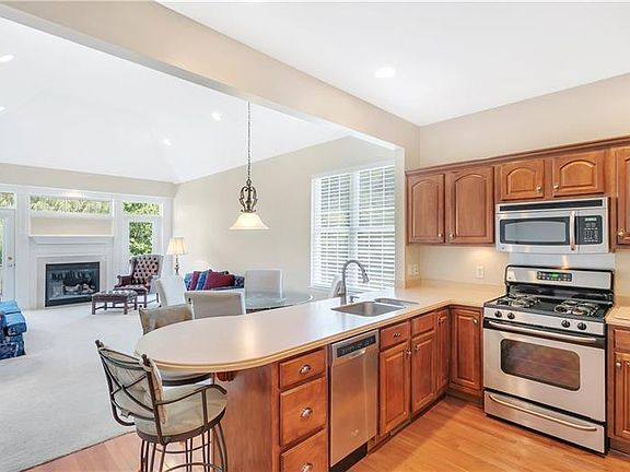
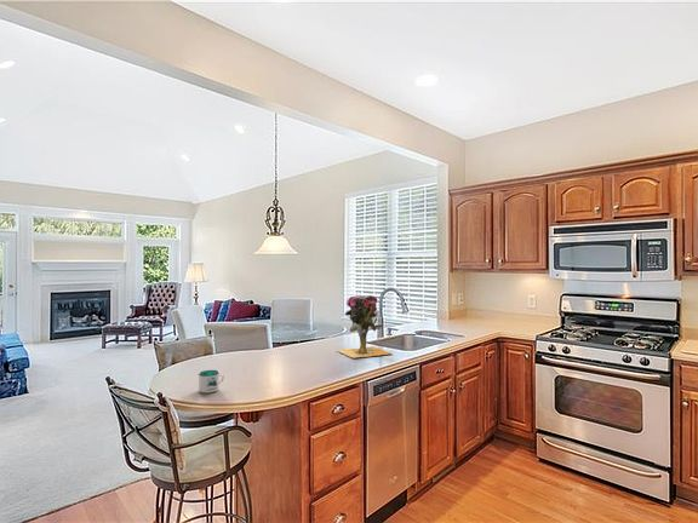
+ mug [198,369,225,395]
+ vase [337,294,391,360]
